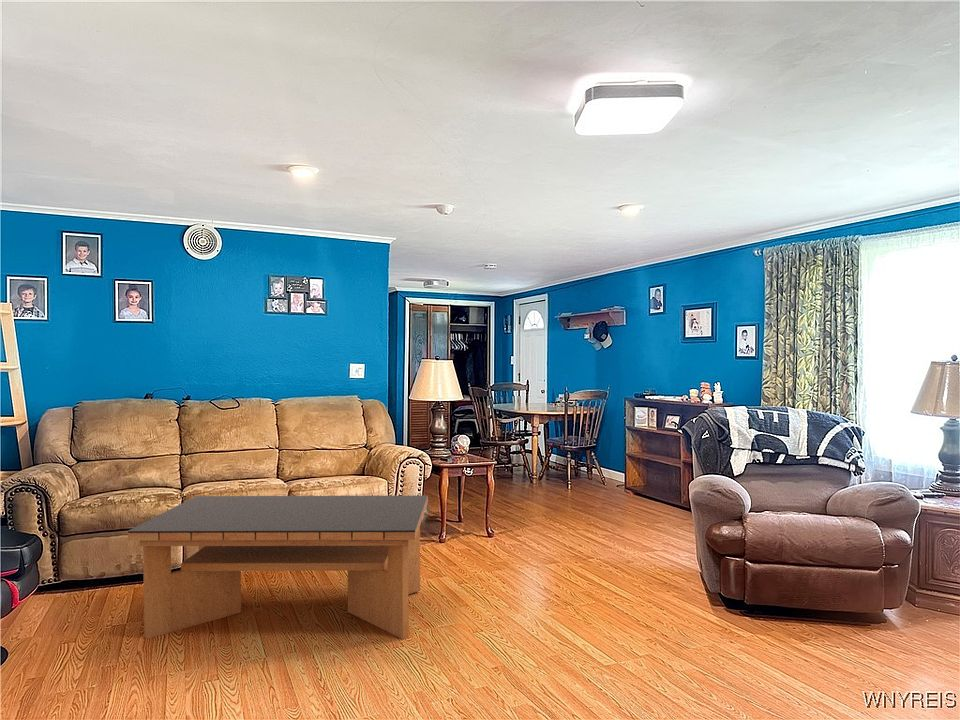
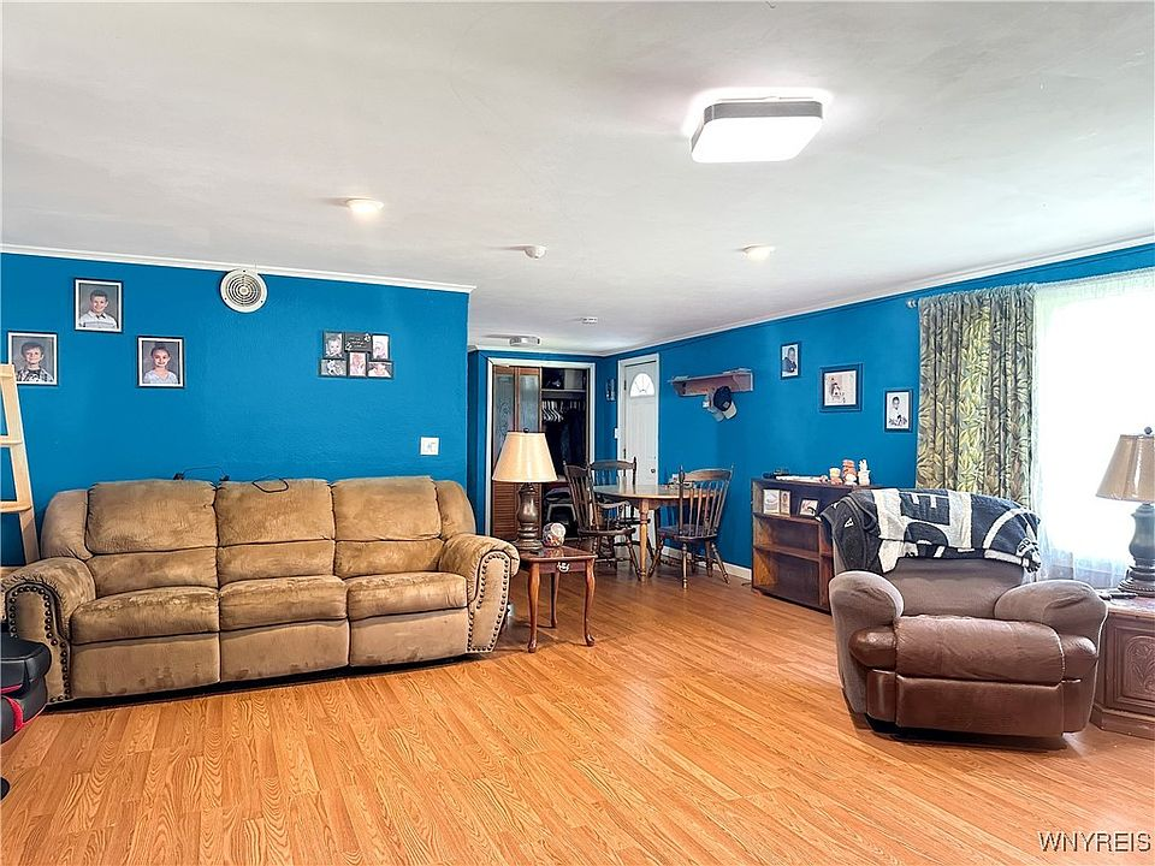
- coffee table [127,494,429,640]
